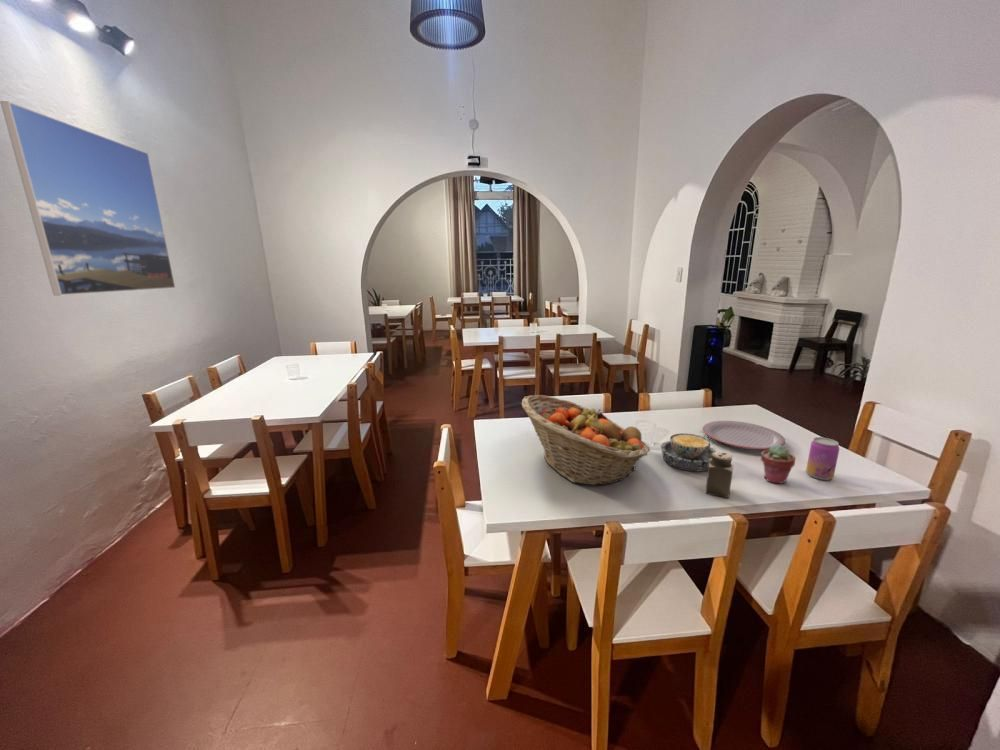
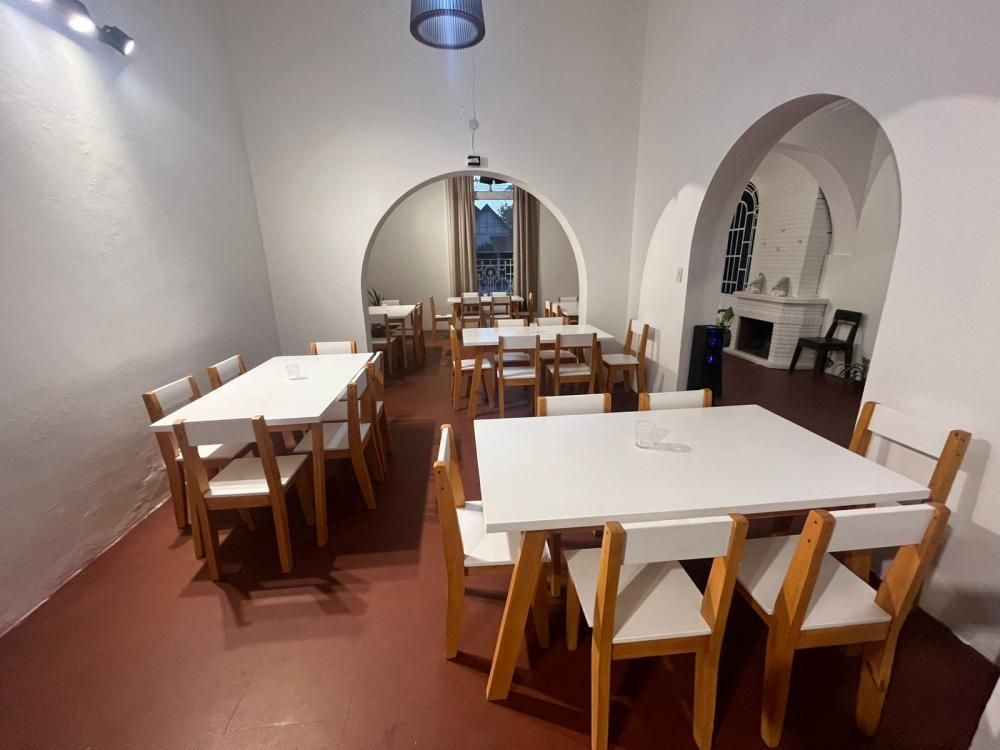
- beverage can [805,436,840,481]
- fruit basket [521,394,651,486]
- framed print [0,100,176,296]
- salt shaker [705,451,734,499]
- bowl [660,432,717,473]
- potted succulent [760,445,796,484]
- plate [702,420,786,450]
